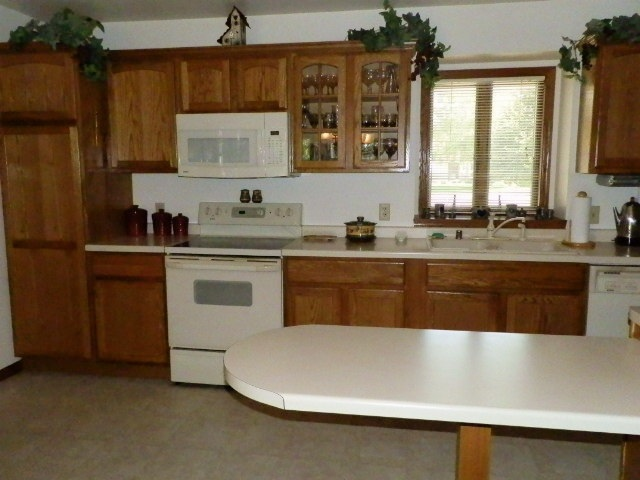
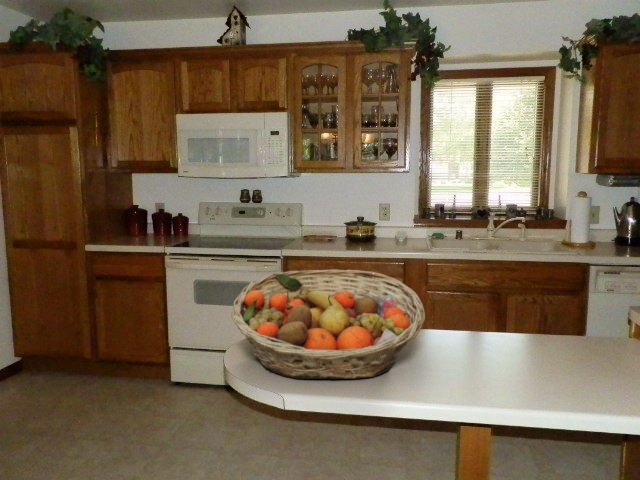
+ fruit basket [230,268,426,380]
